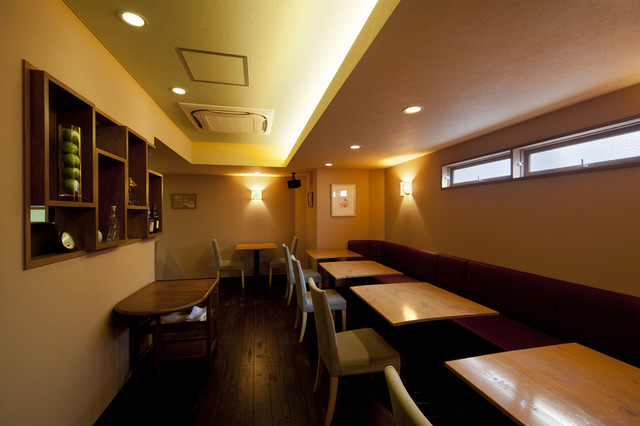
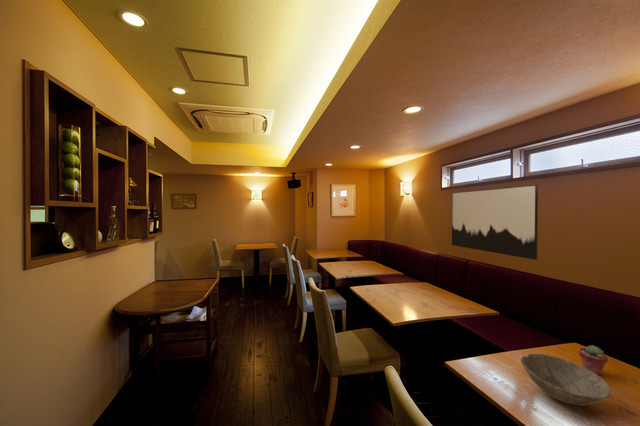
+ wall art [451,184,539,261]
+ potted succulent [577,344,609,376]
+ bowl [520,353,612,407]
